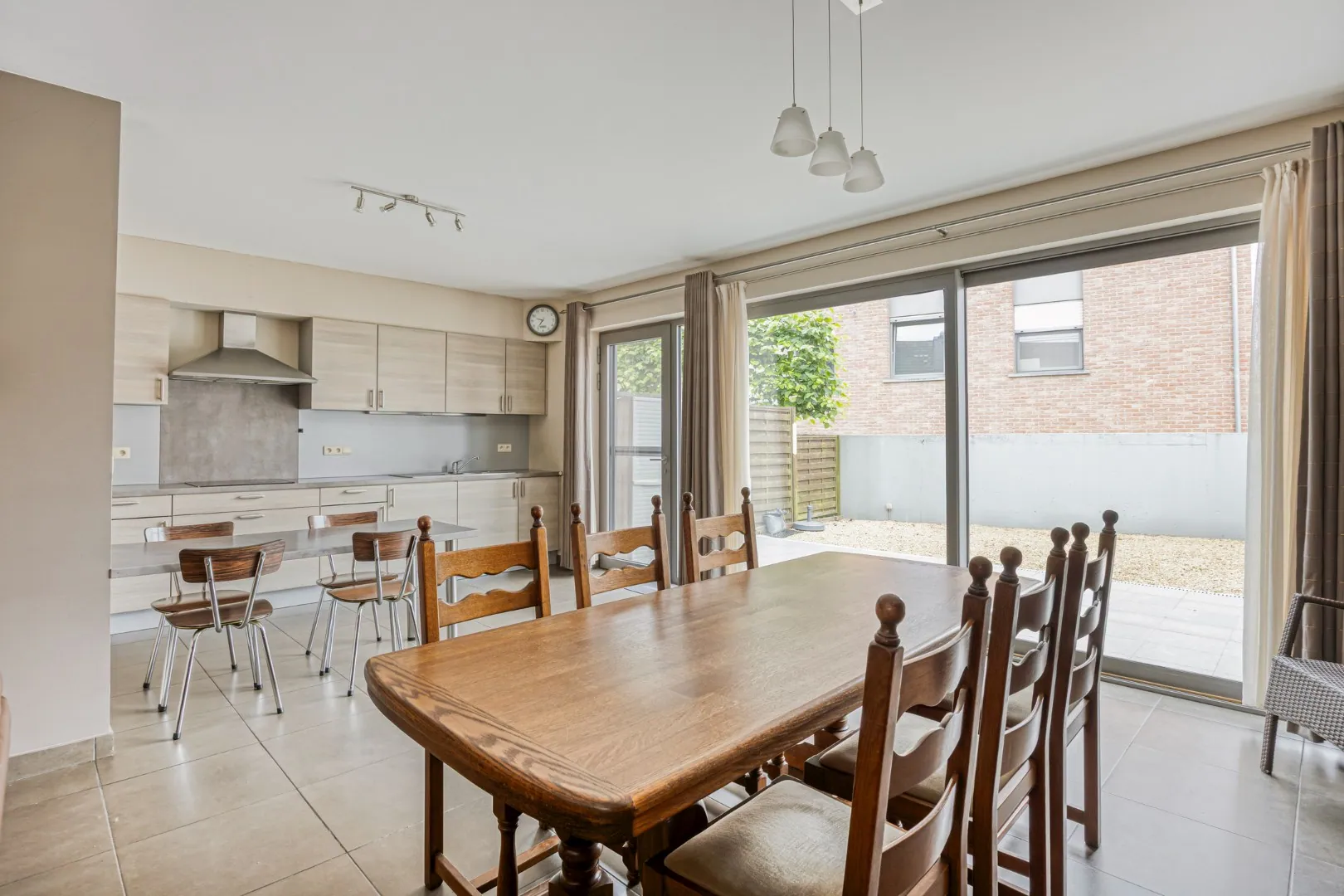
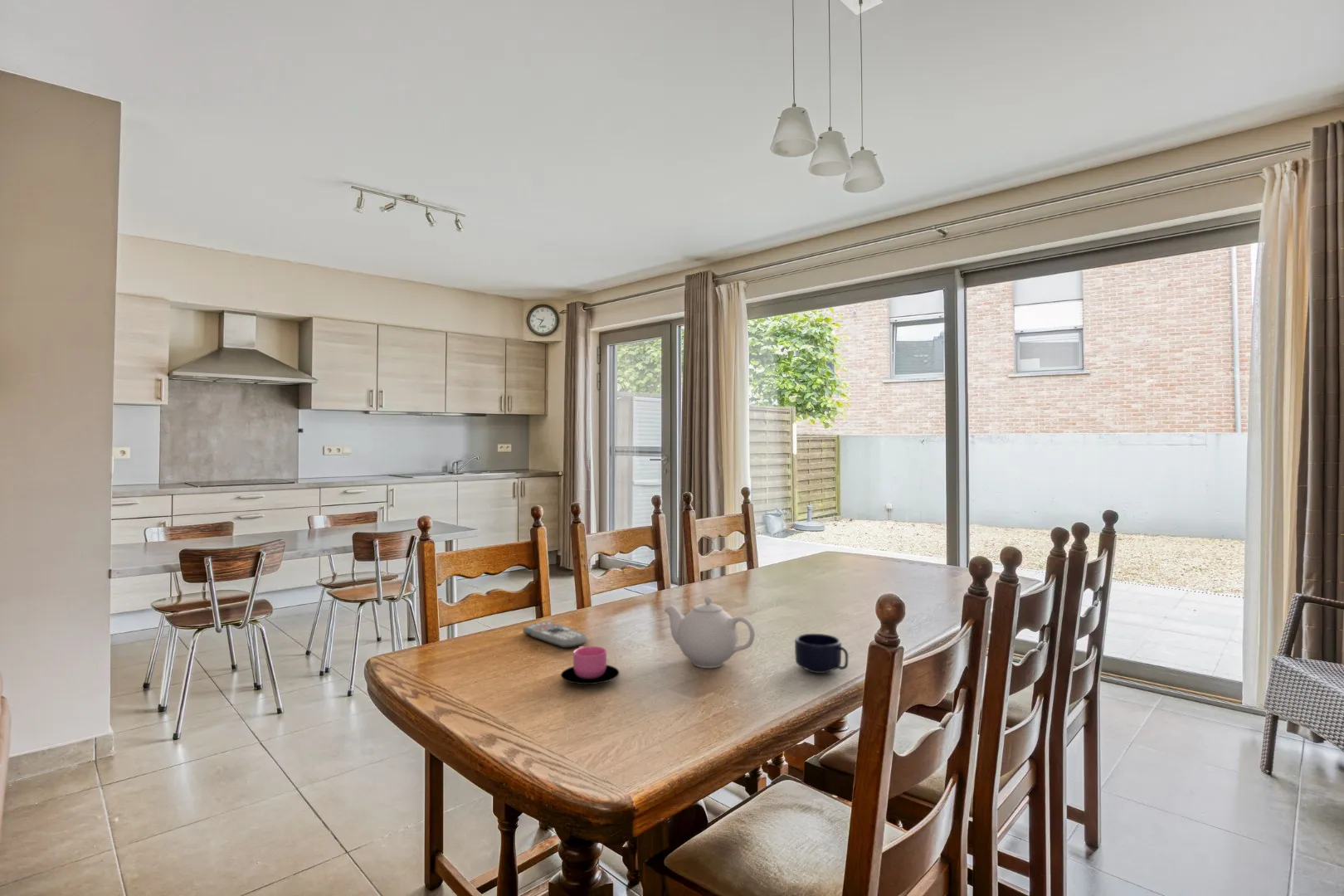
+ mug [794,633,849,674]
+ teapot [663,596,756,669]
+ cup [560,645,621,685]
+ remote control [523,621,588,649]
